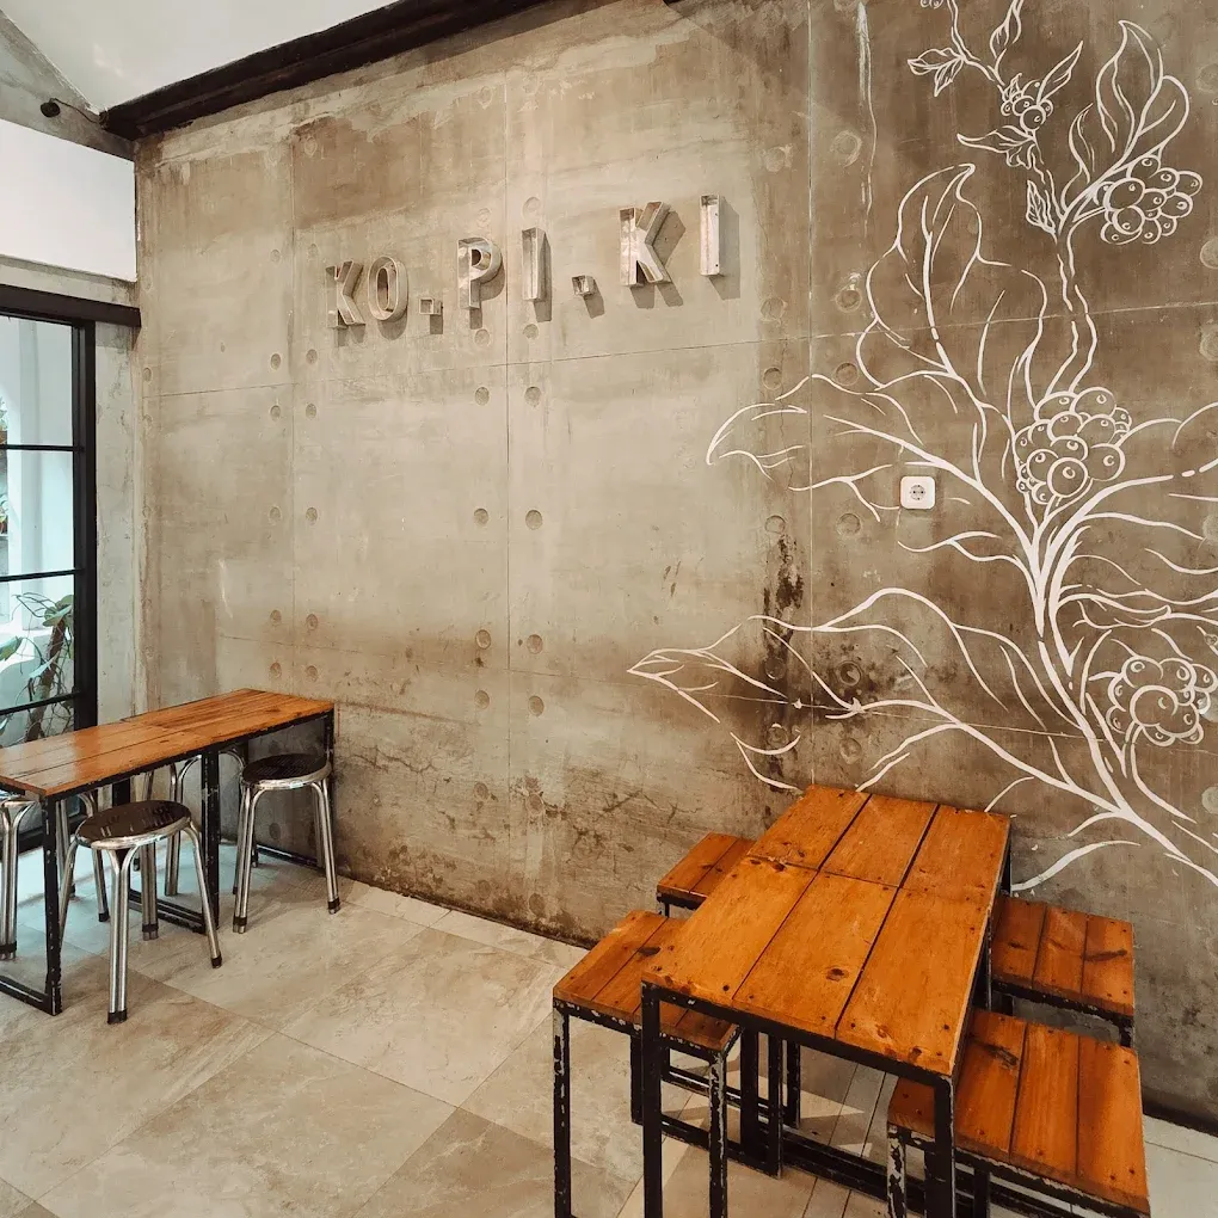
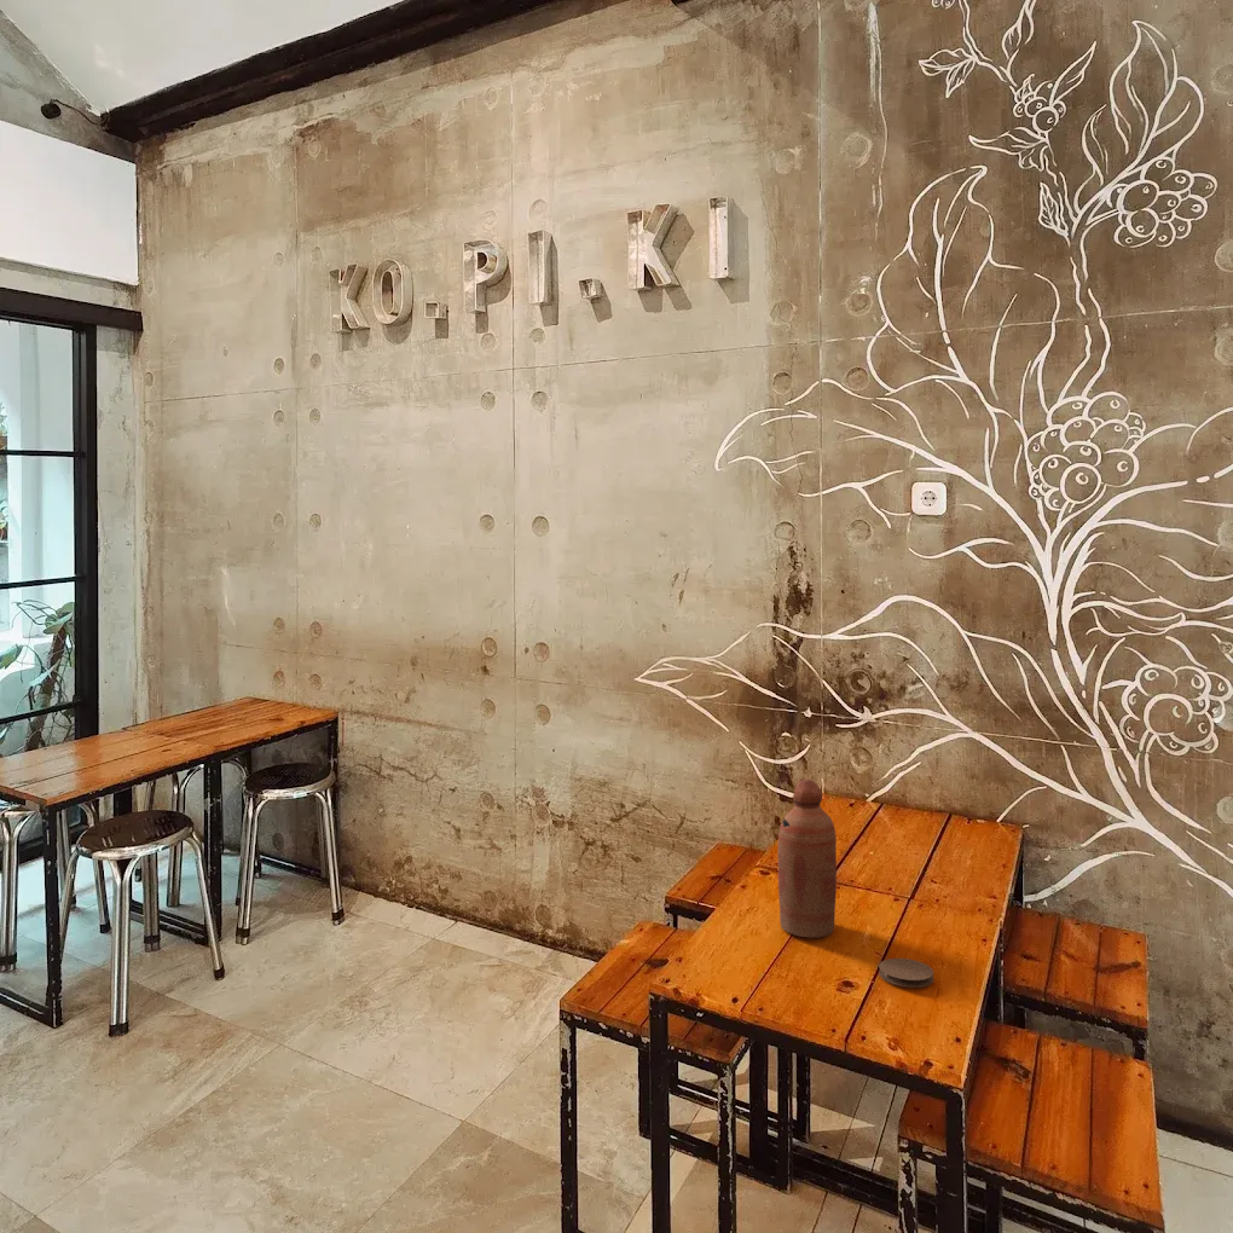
+ bottle [777,778,838,939]
+ coaster [878,957,934,989]
